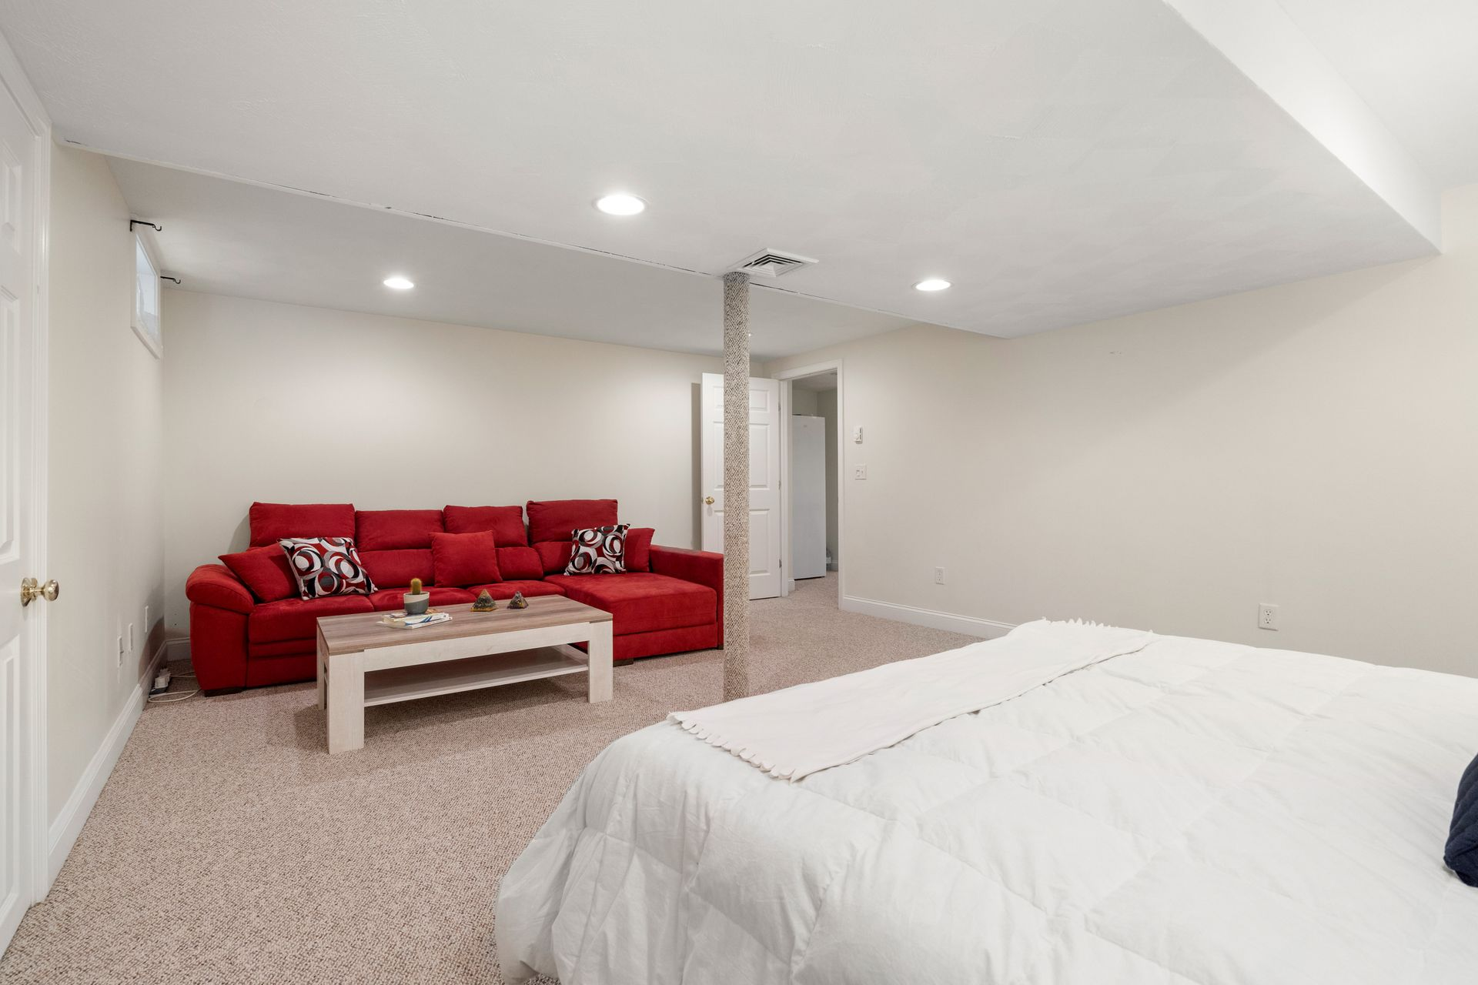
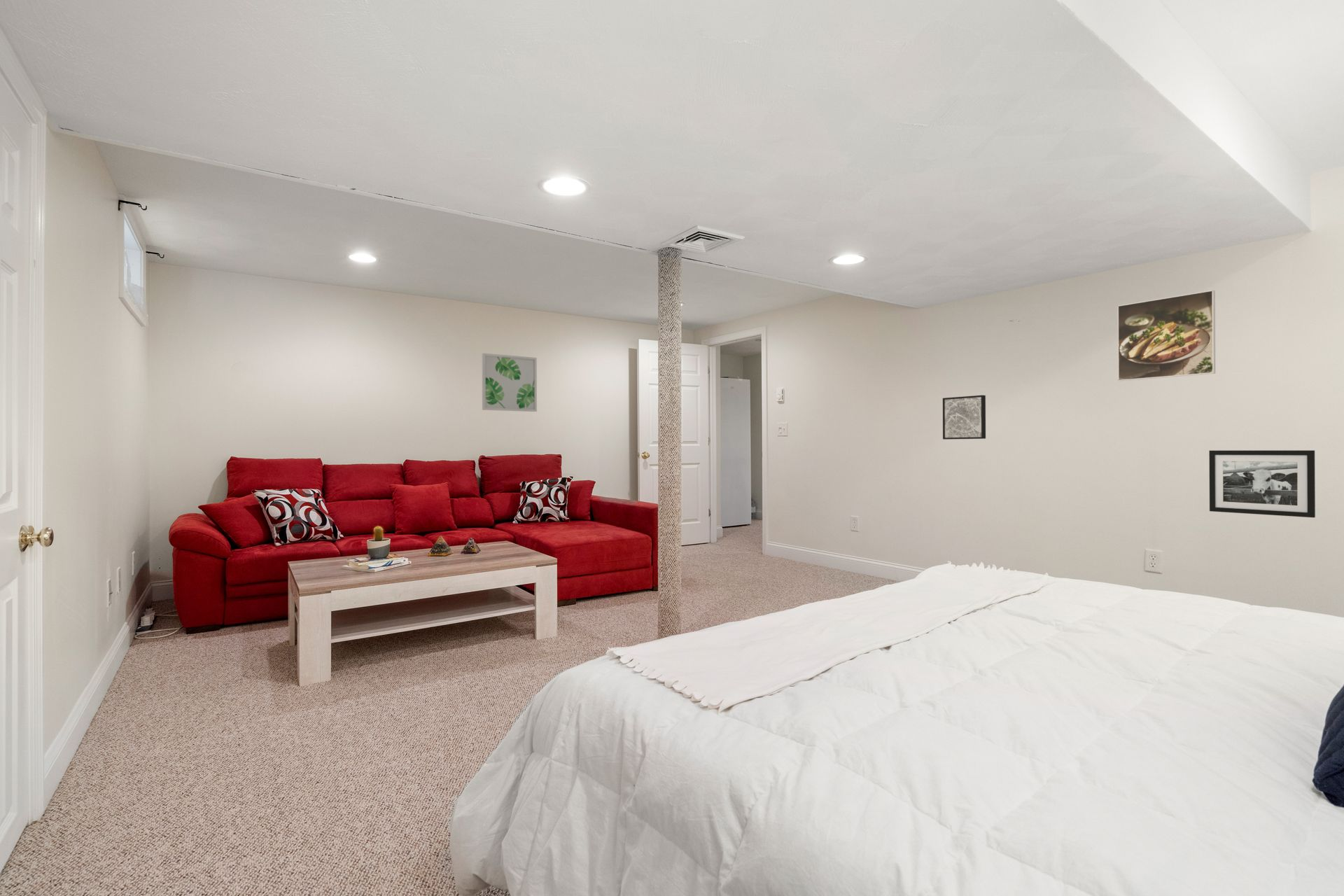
+ picture frame [1208,449,1316,518]
+ wall art [942,394,986,440]
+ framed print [1117,289,1216,381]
+ wall art [482,353,538,412]
